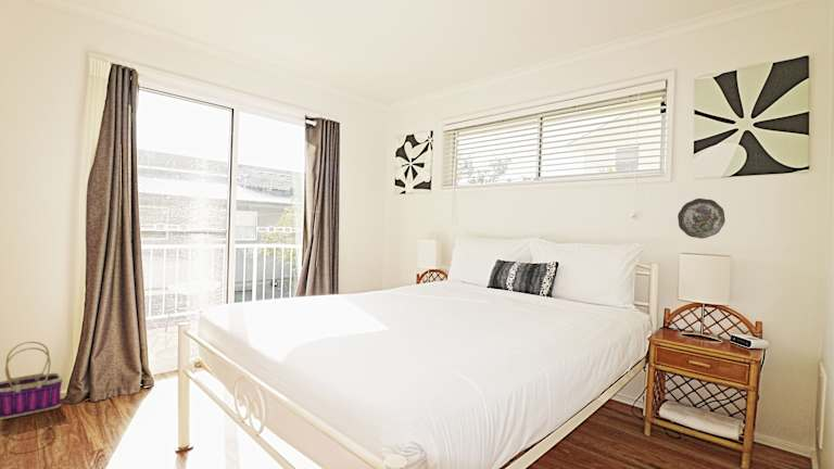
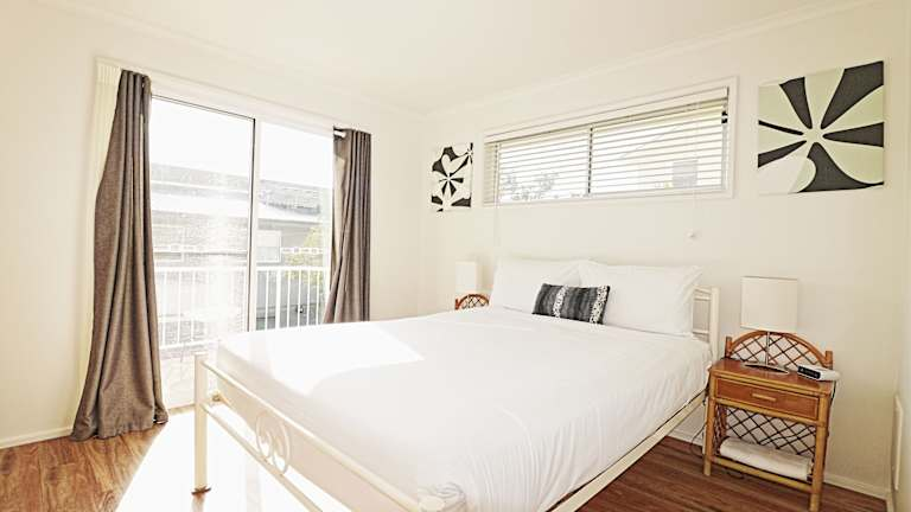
- decorative plate [677,198,726,240]
- basket [0,341,64,421]
